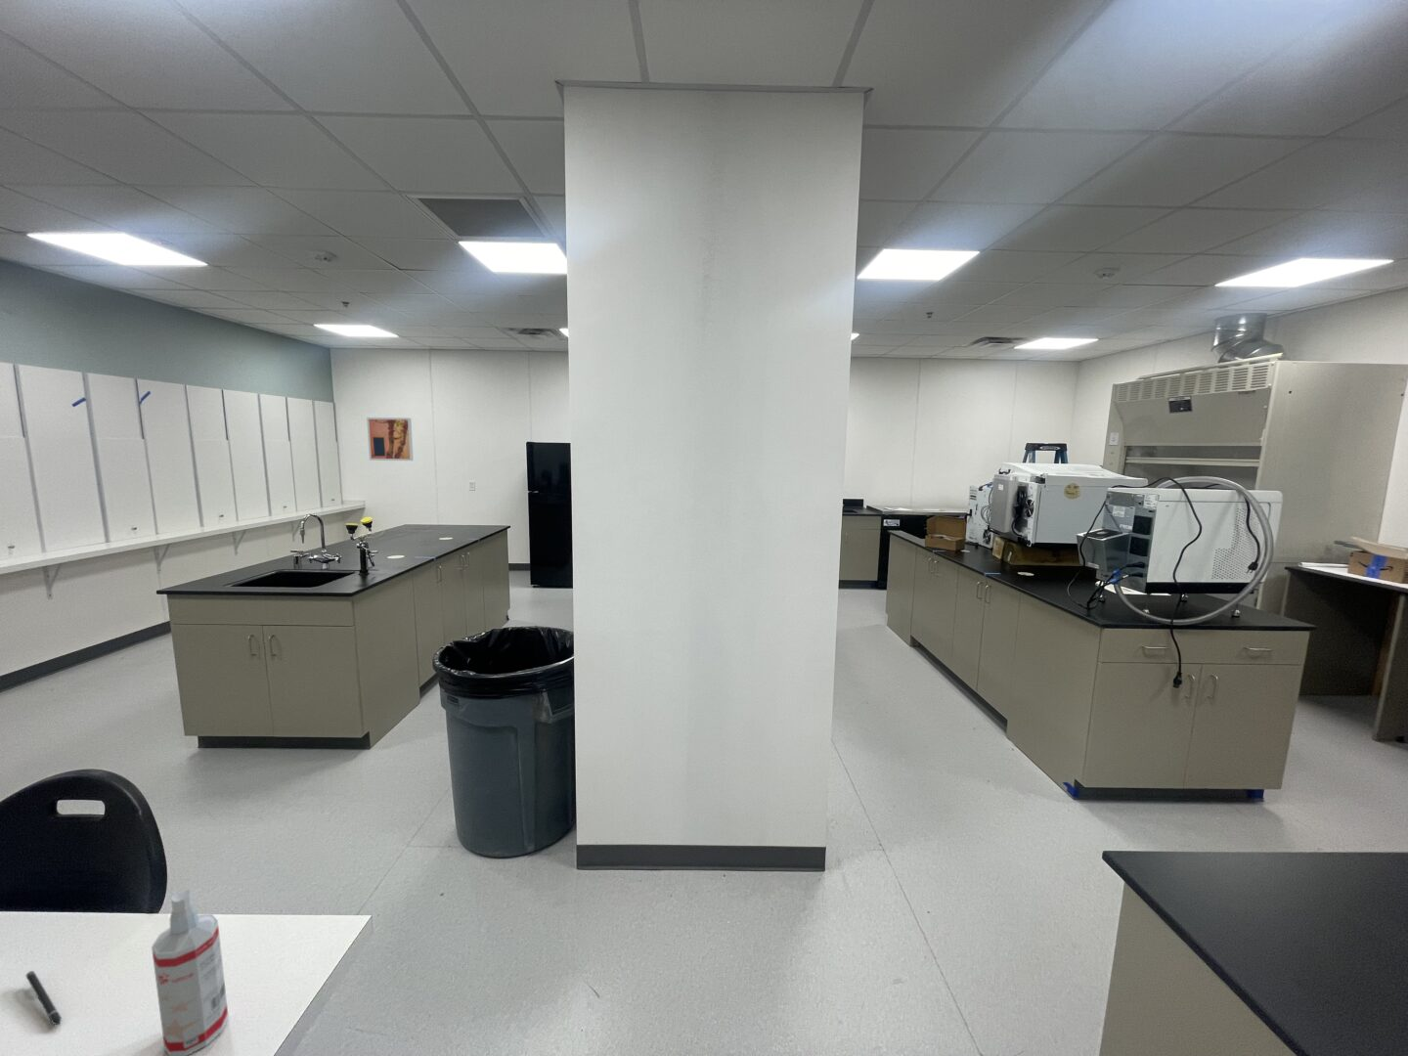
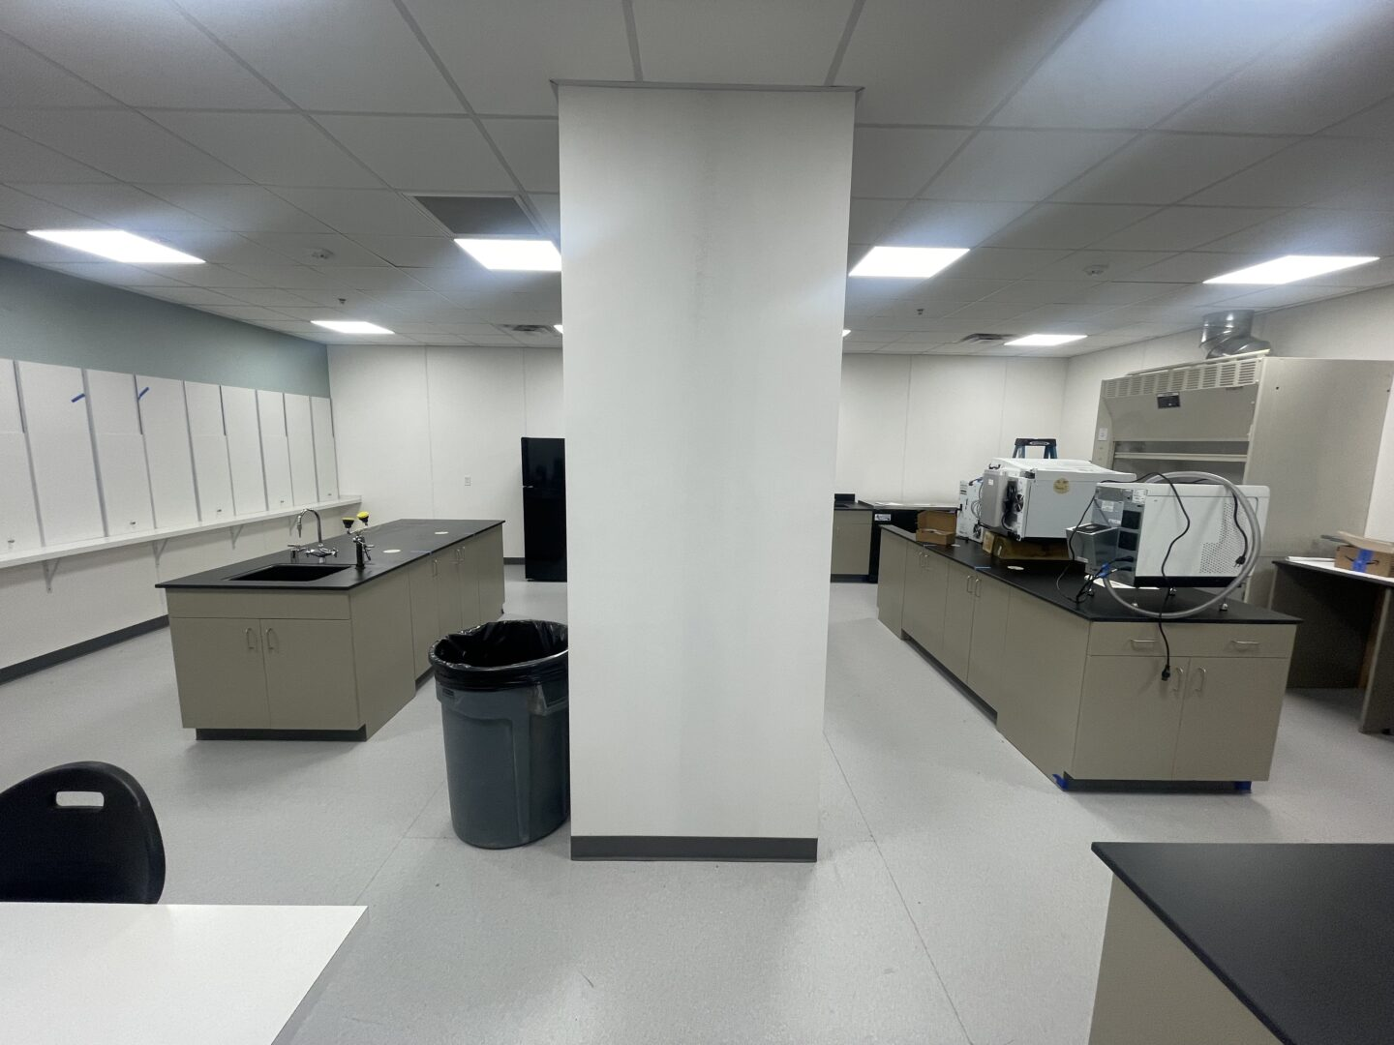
- spray bottle [151,889,229,1056]
- wall art [366,417,415,461]
- pen [25,969,62,1027]
